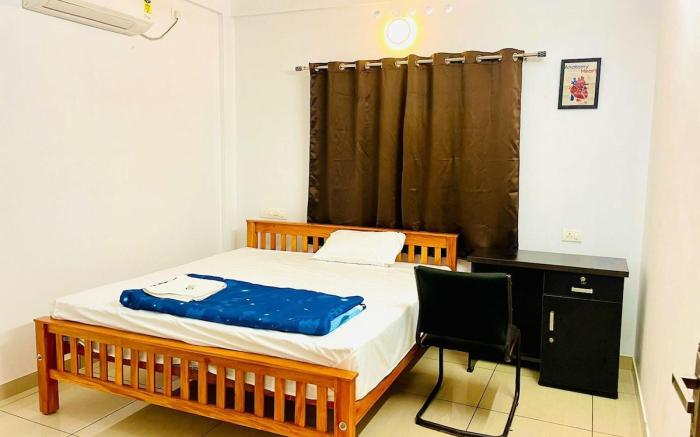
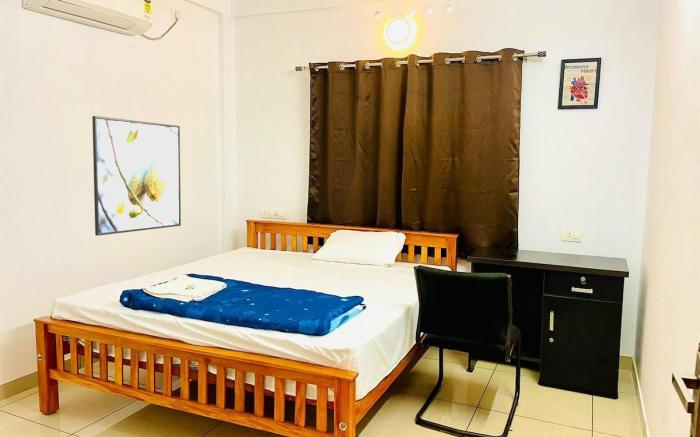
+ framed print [91,115,182,237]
